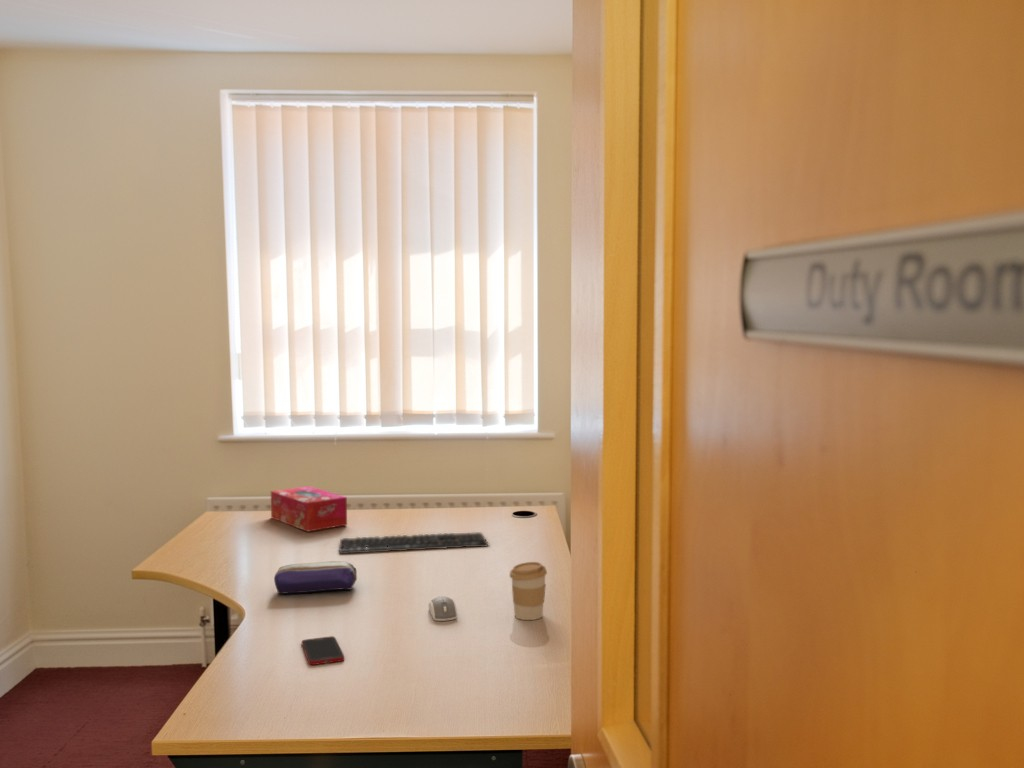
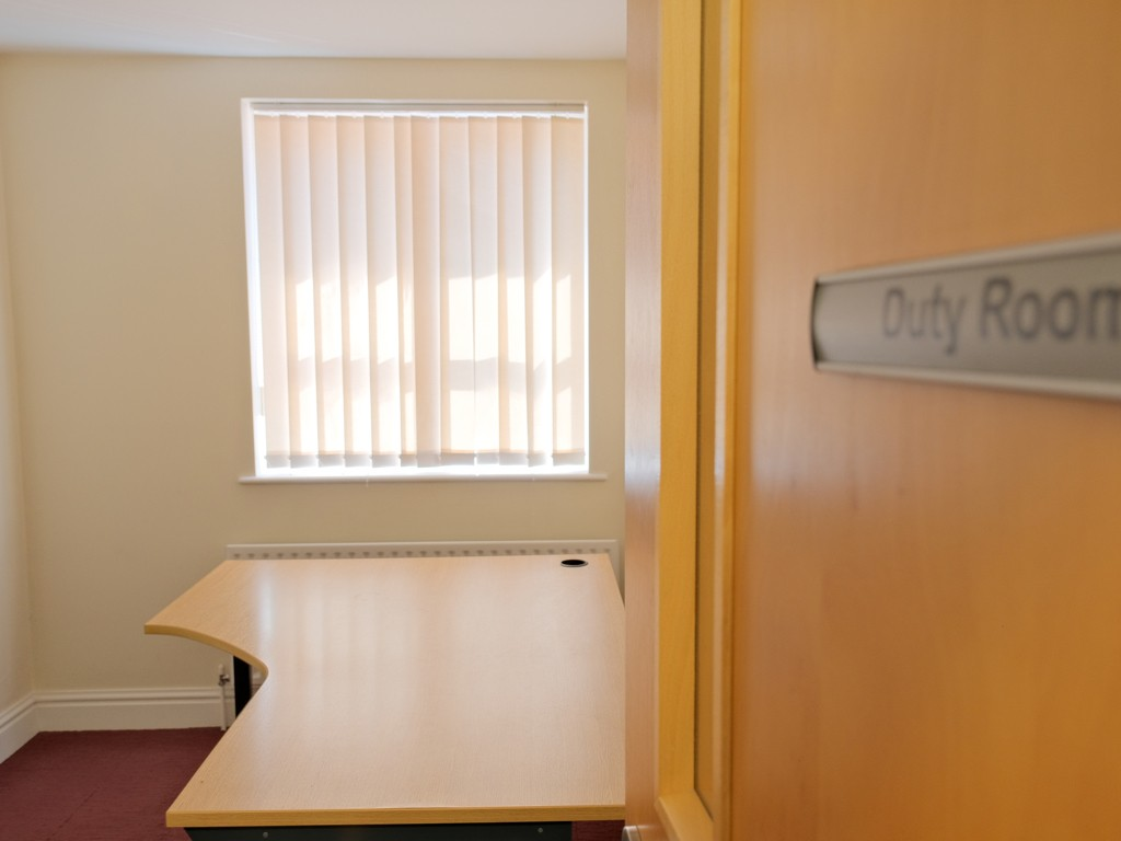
- cell phone [301,635,345,666]
- tissue box [270,485,348,533]
- coffee cup [509,561,548,621]
- computer mouse [428,595,458,622]
- computer keyboard [339,531,489,555]
- pencil case [273,560,358,595]
